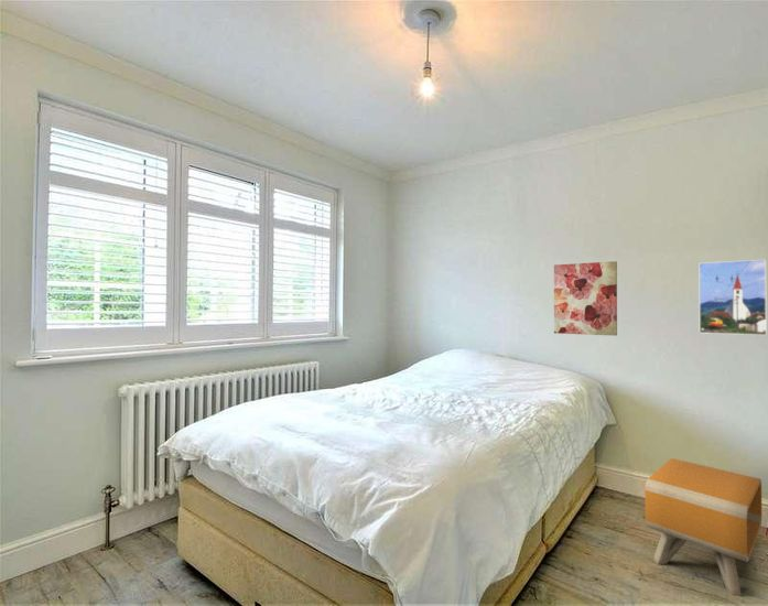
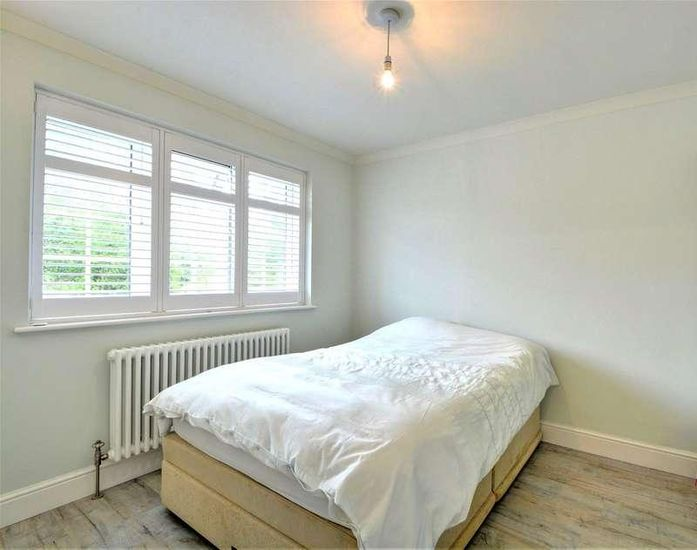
- nightstand [643,457,762,597]
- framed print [697,259,768,336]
- wall art [553,260,618,337]
